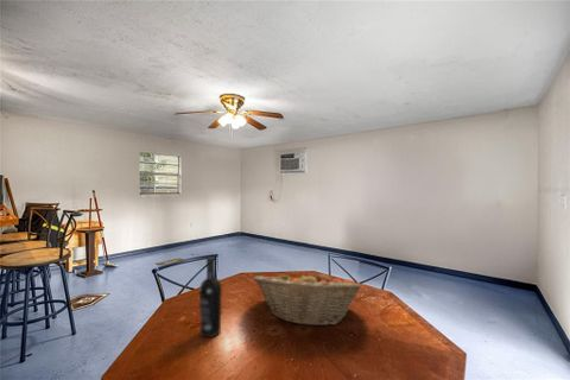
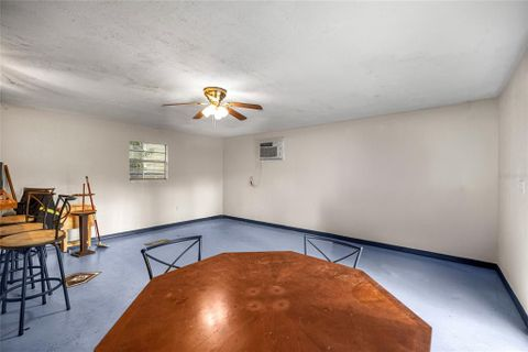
- fruit basket [252,272,362,327]
- wine bottle [198,255,223,338]
